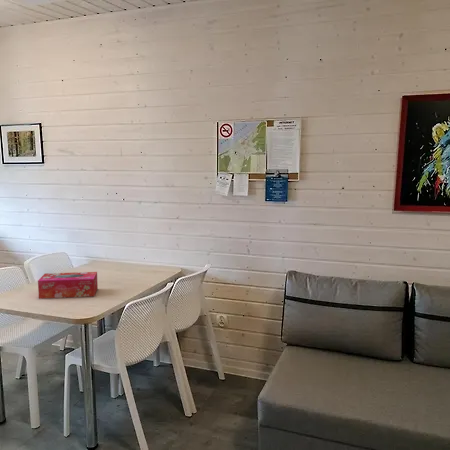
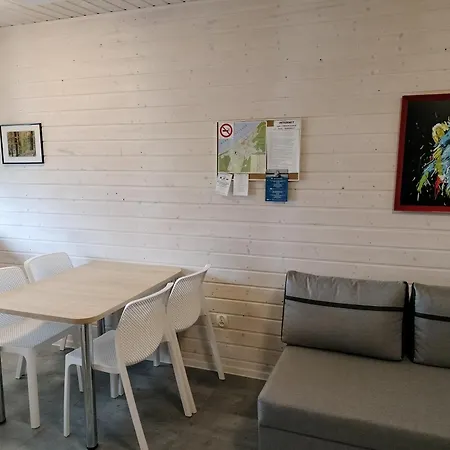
- tissue box [37,271,99,300]
